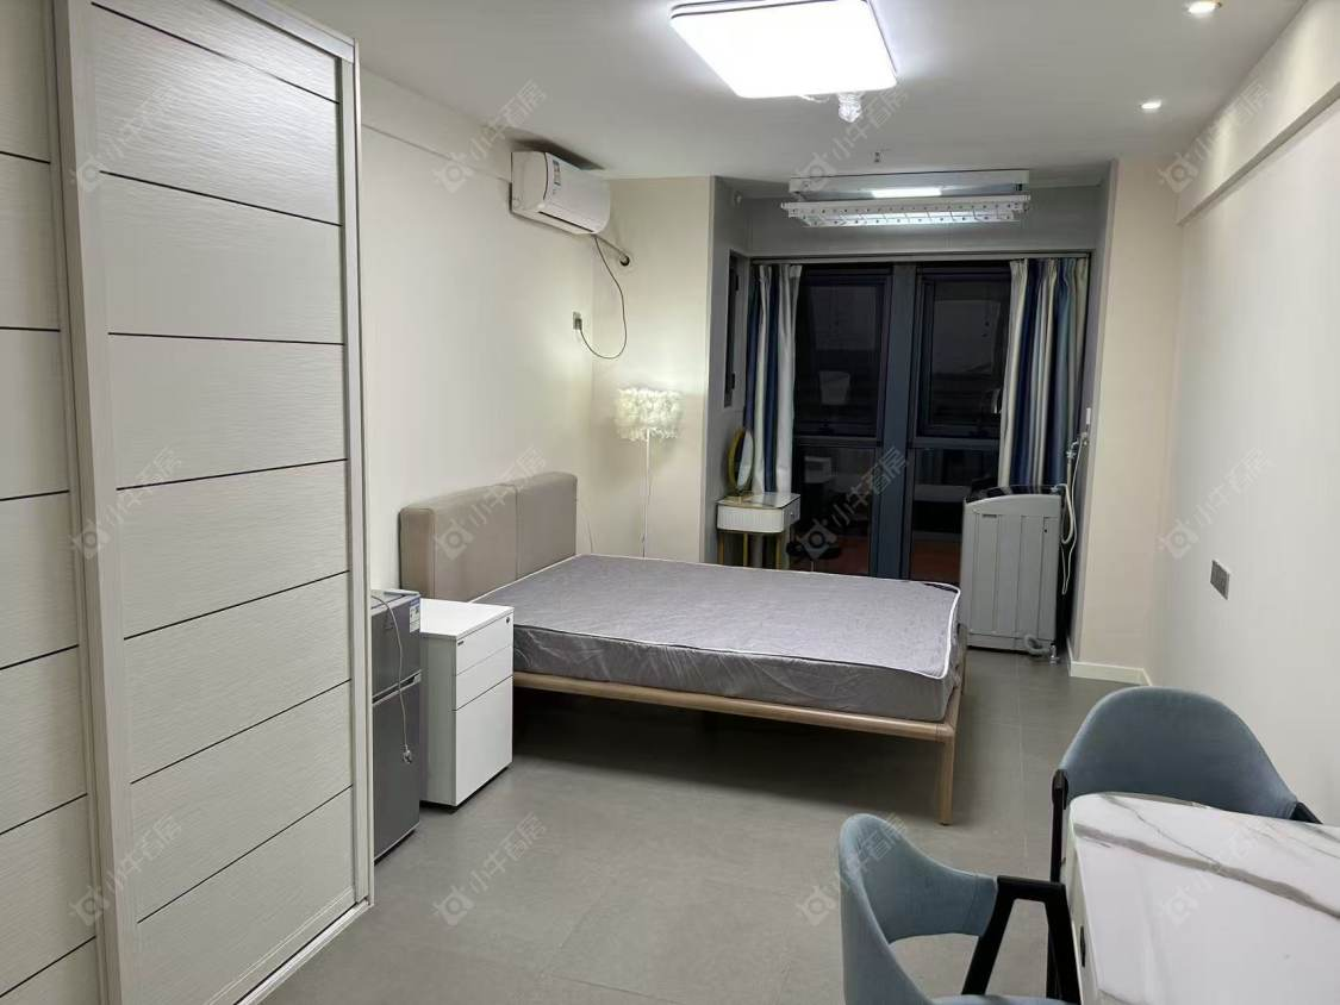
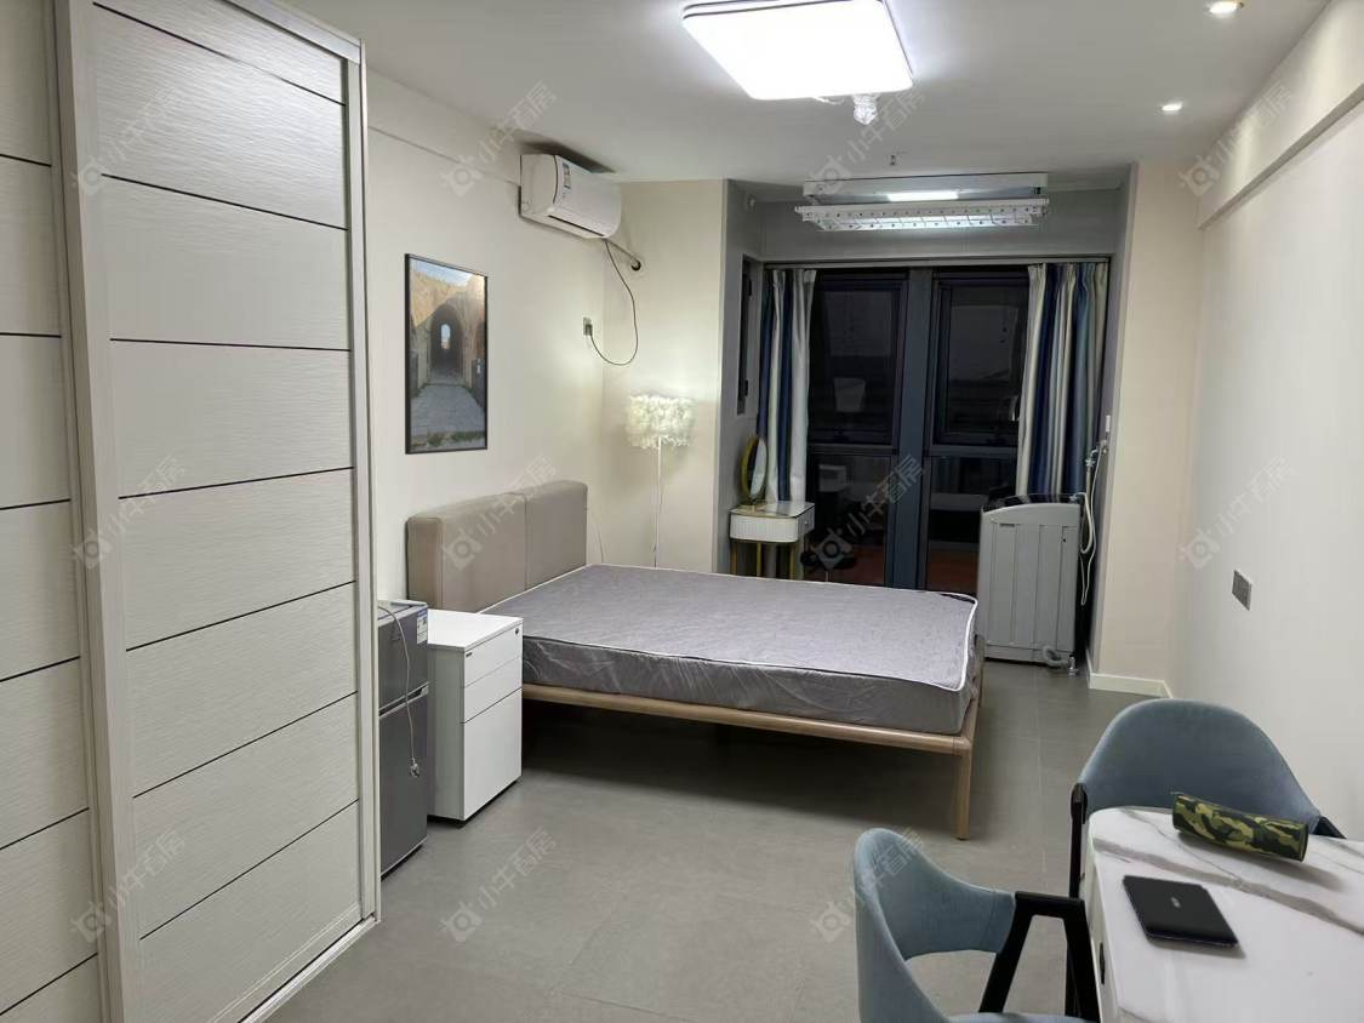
+ pencil case [1170,791,1311,863]
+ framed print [403,252,490,456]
+ laptop [1120,874,1240,948]
